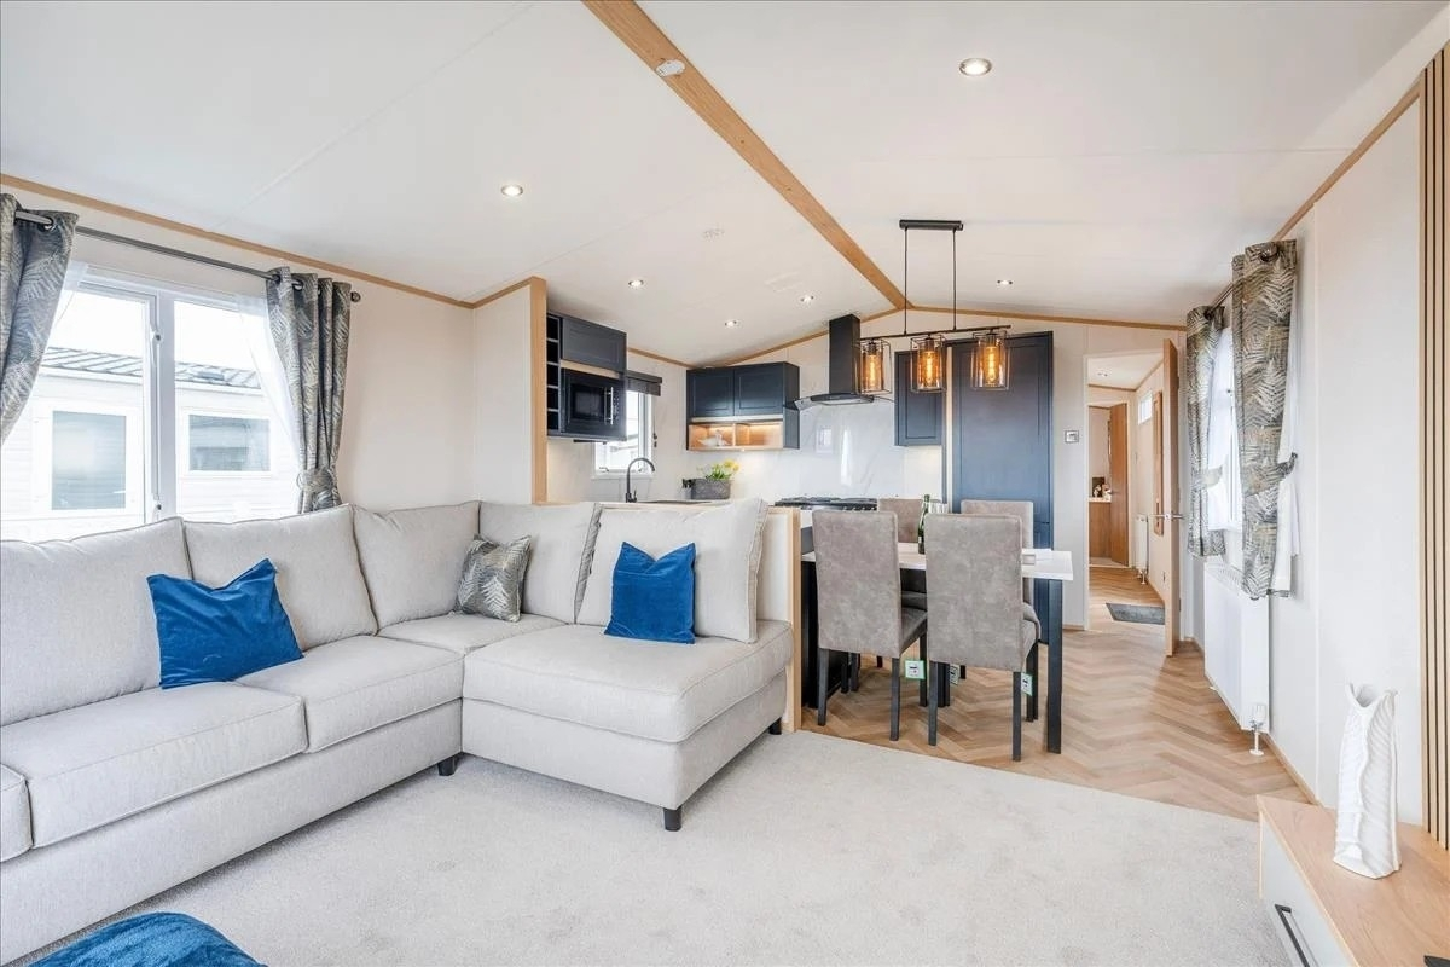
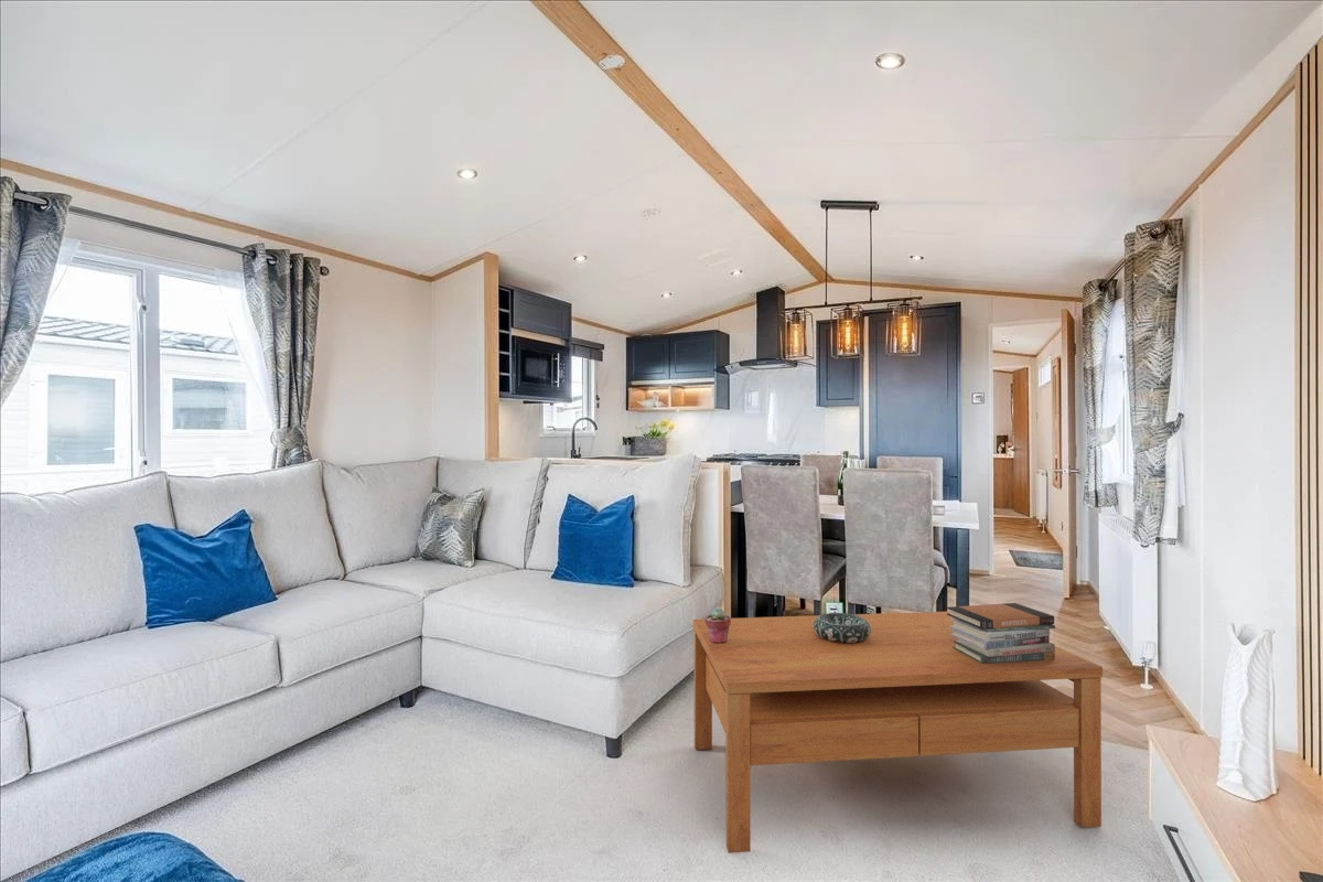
+ decorative bowl [814,612,871,643]
+ potted succulent [704,606,732,644]
+ book stack [946,602,1056,664]
+ coffee table [692,611,1104,854]
